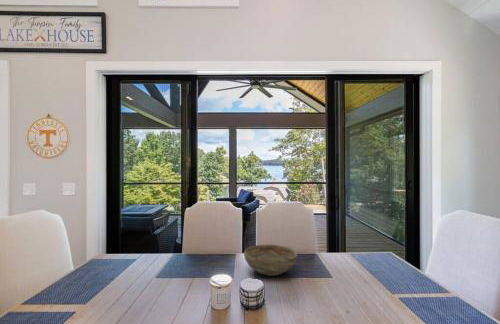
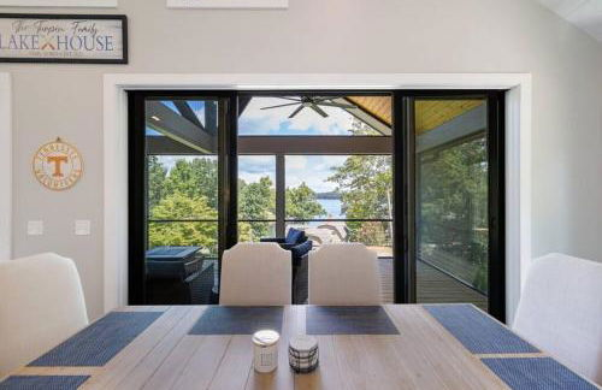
- bowl [243,244,298,277]
